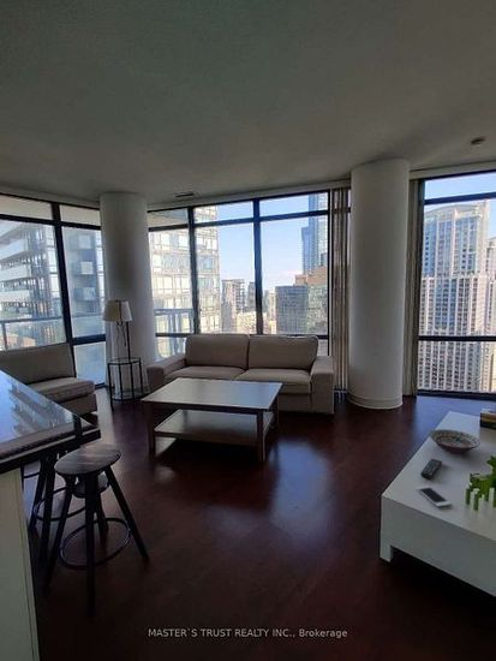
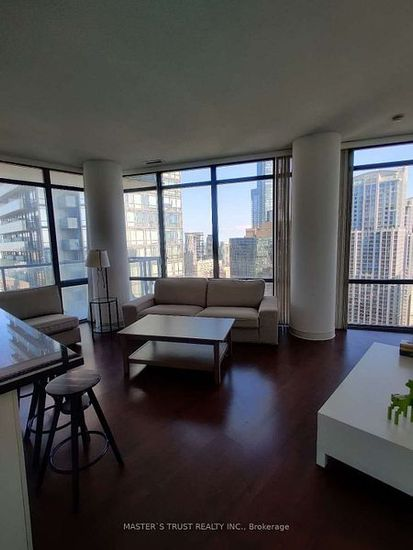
- remote control [419,458,443,481]
- cell phone [416,484,453,508]
- decorative bowl [428,428,482,454]
